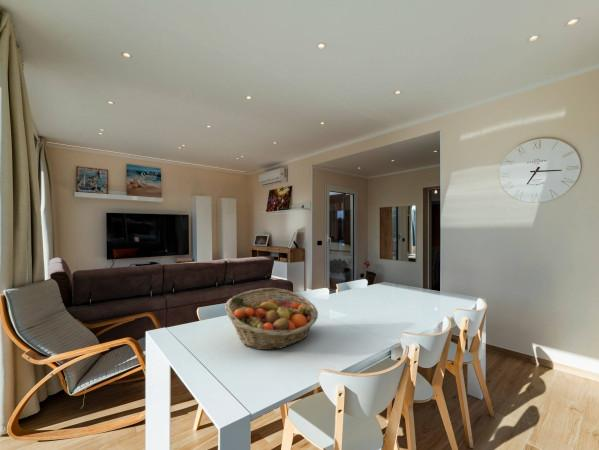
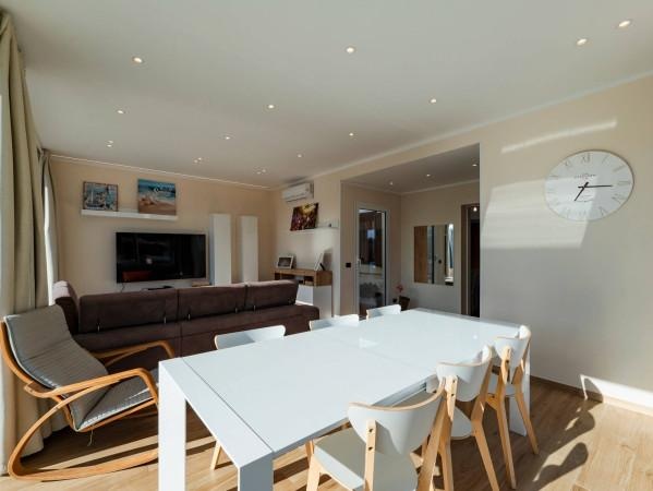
- fruit basket [224,287,319,351]
